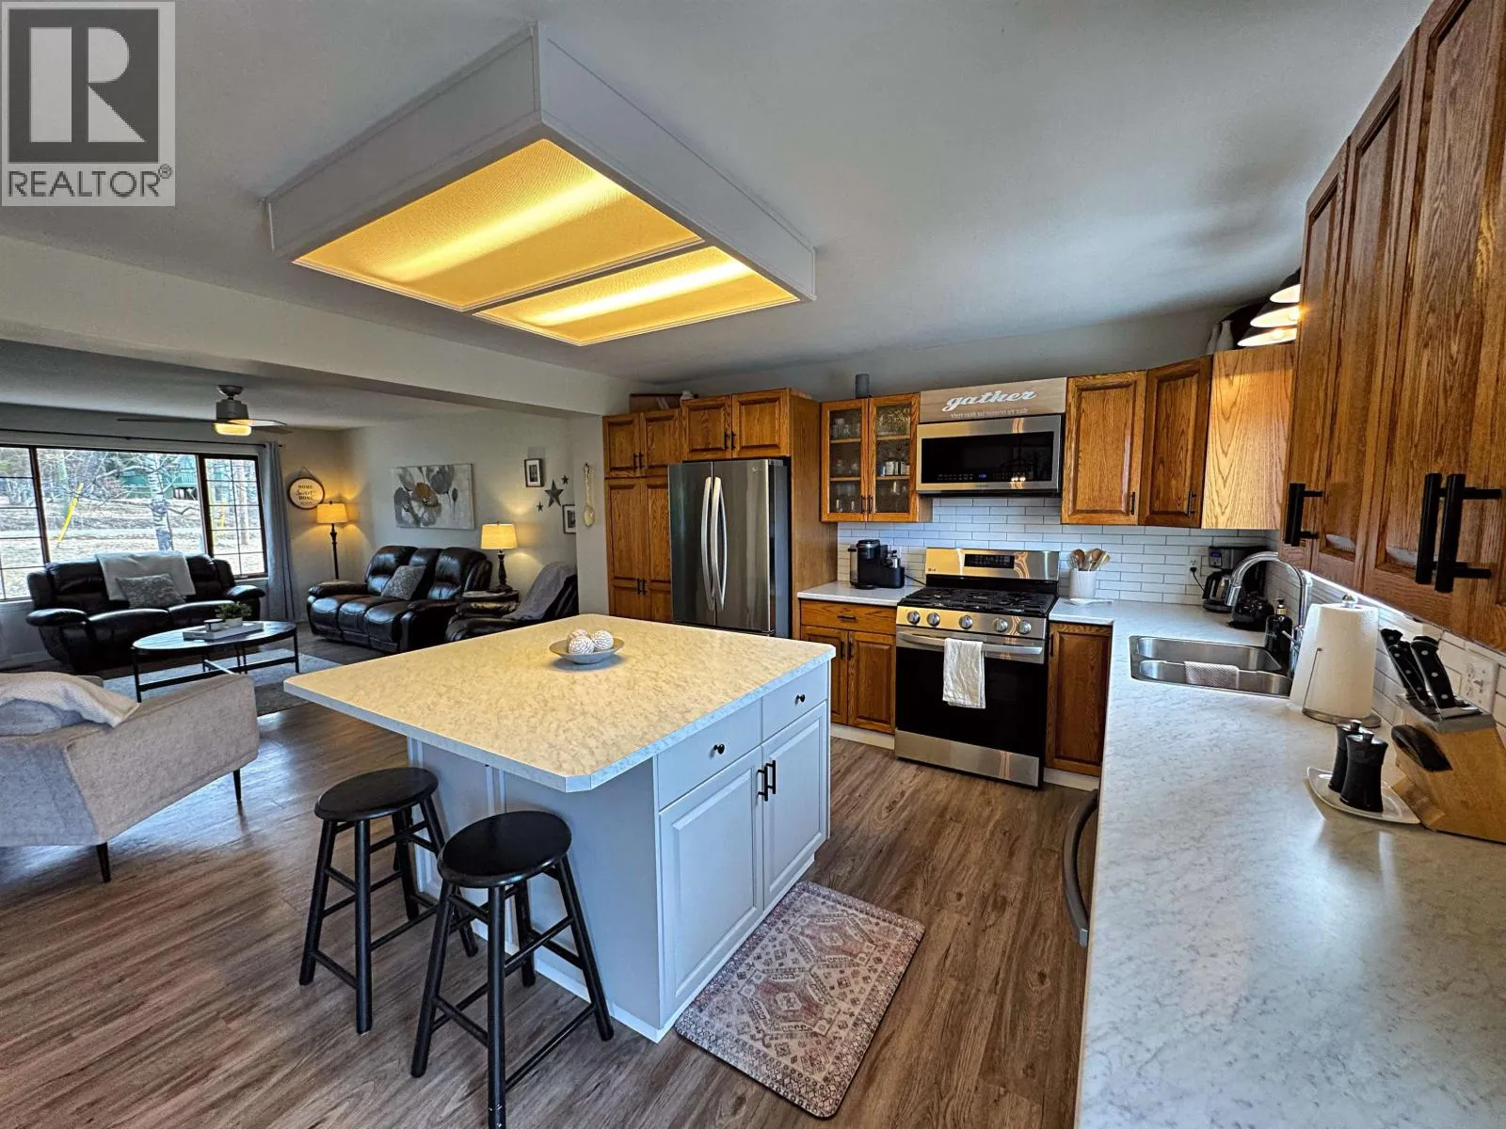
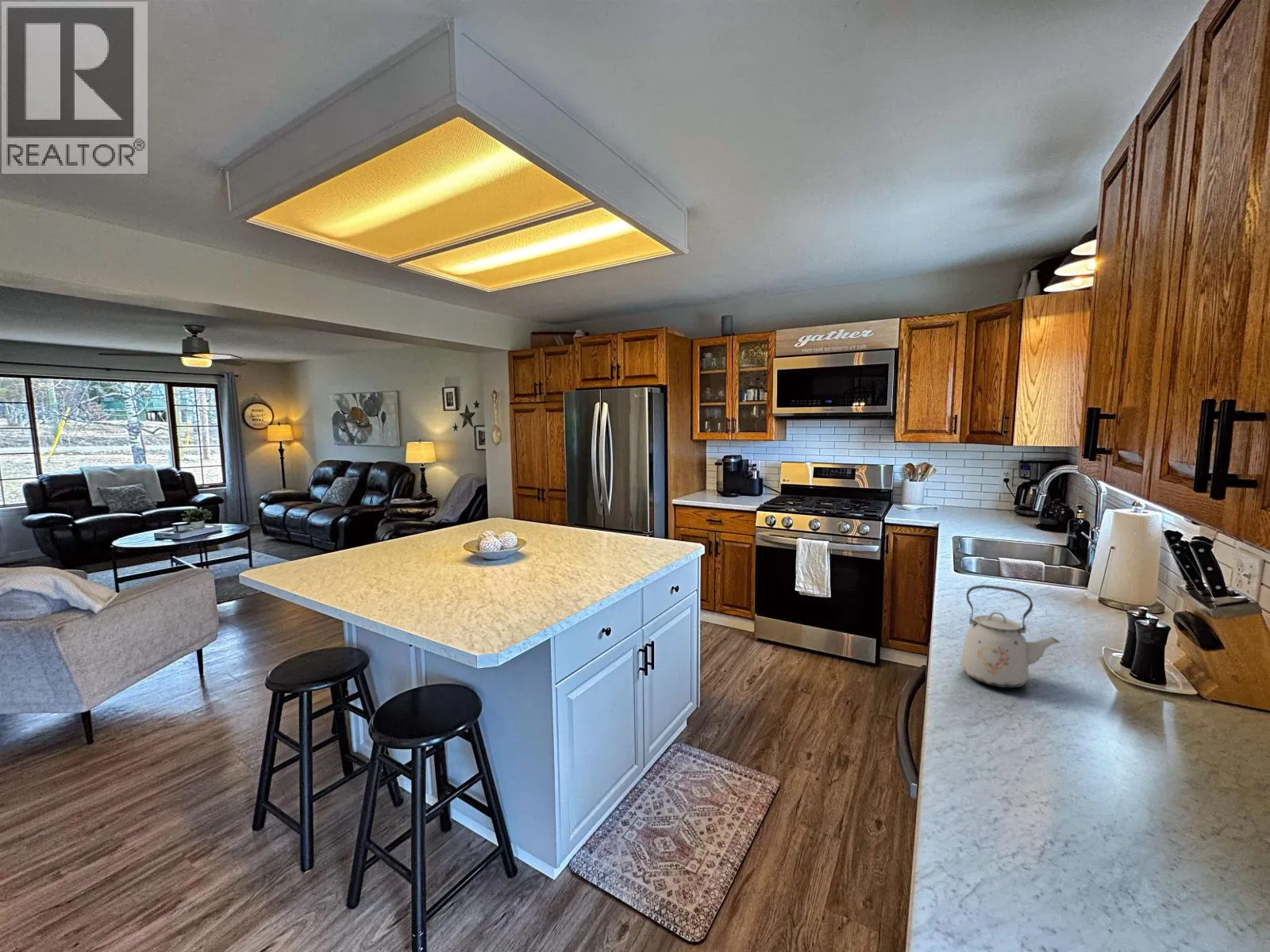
+ kettle [960,584,1060,689]
